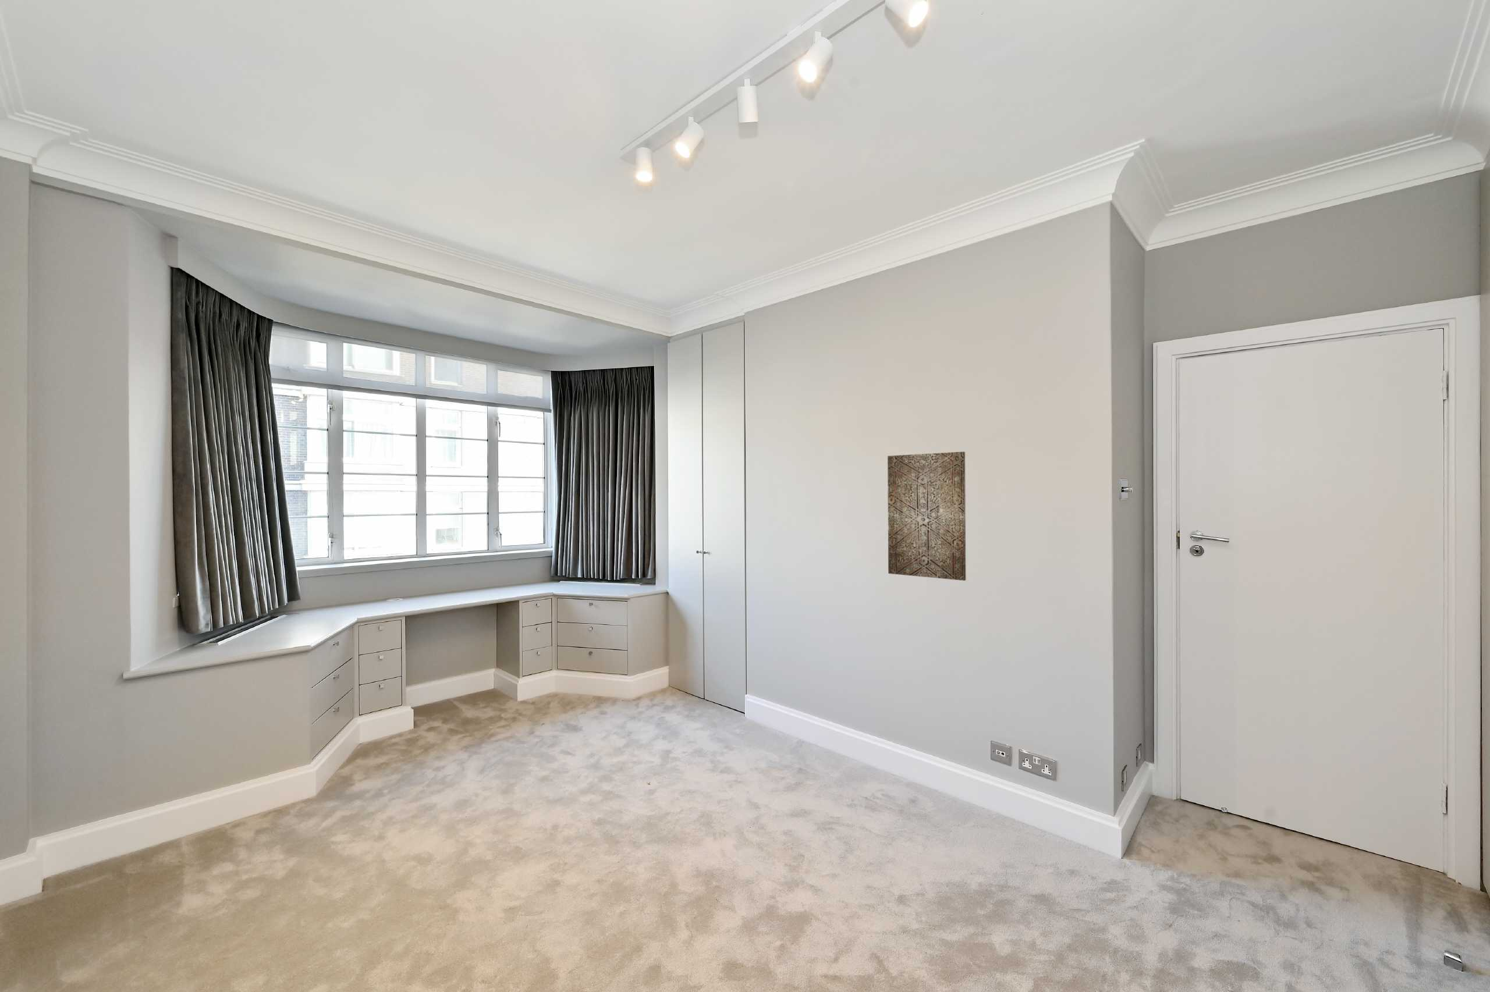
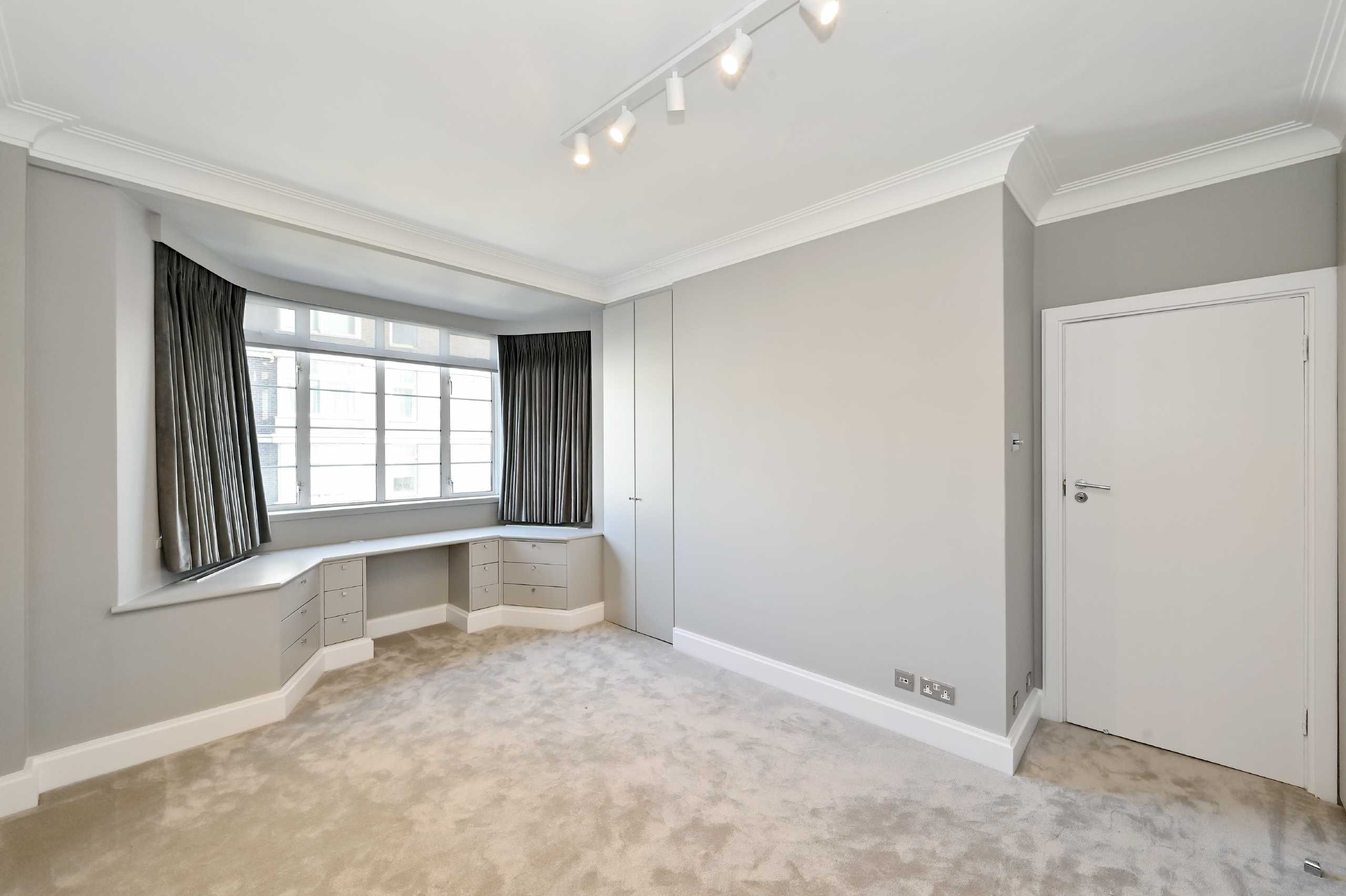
- wall art [887,451,966,581]
